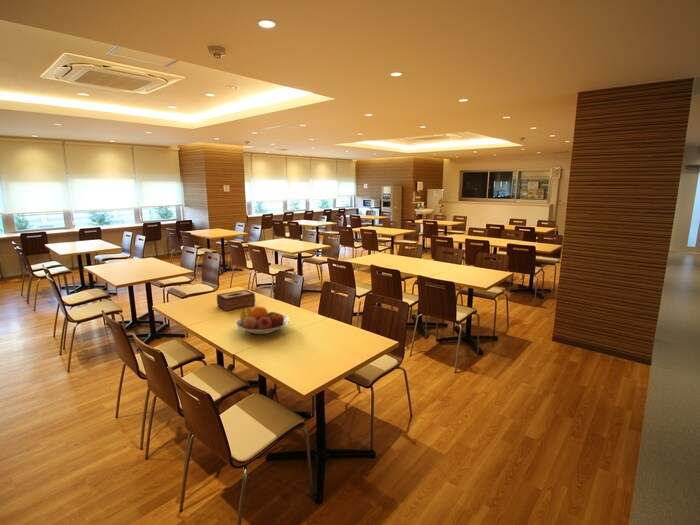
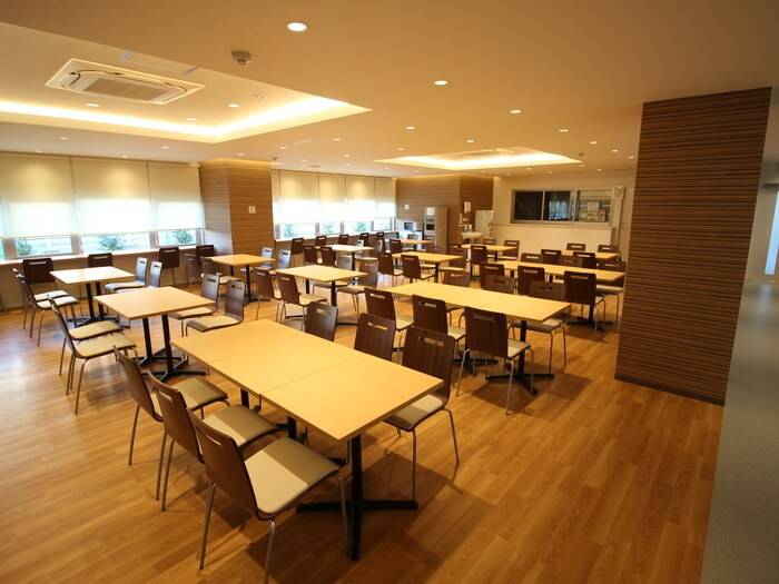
- tissue box [216,289,256,312]
- fruit bowl [235,306,290,335]
